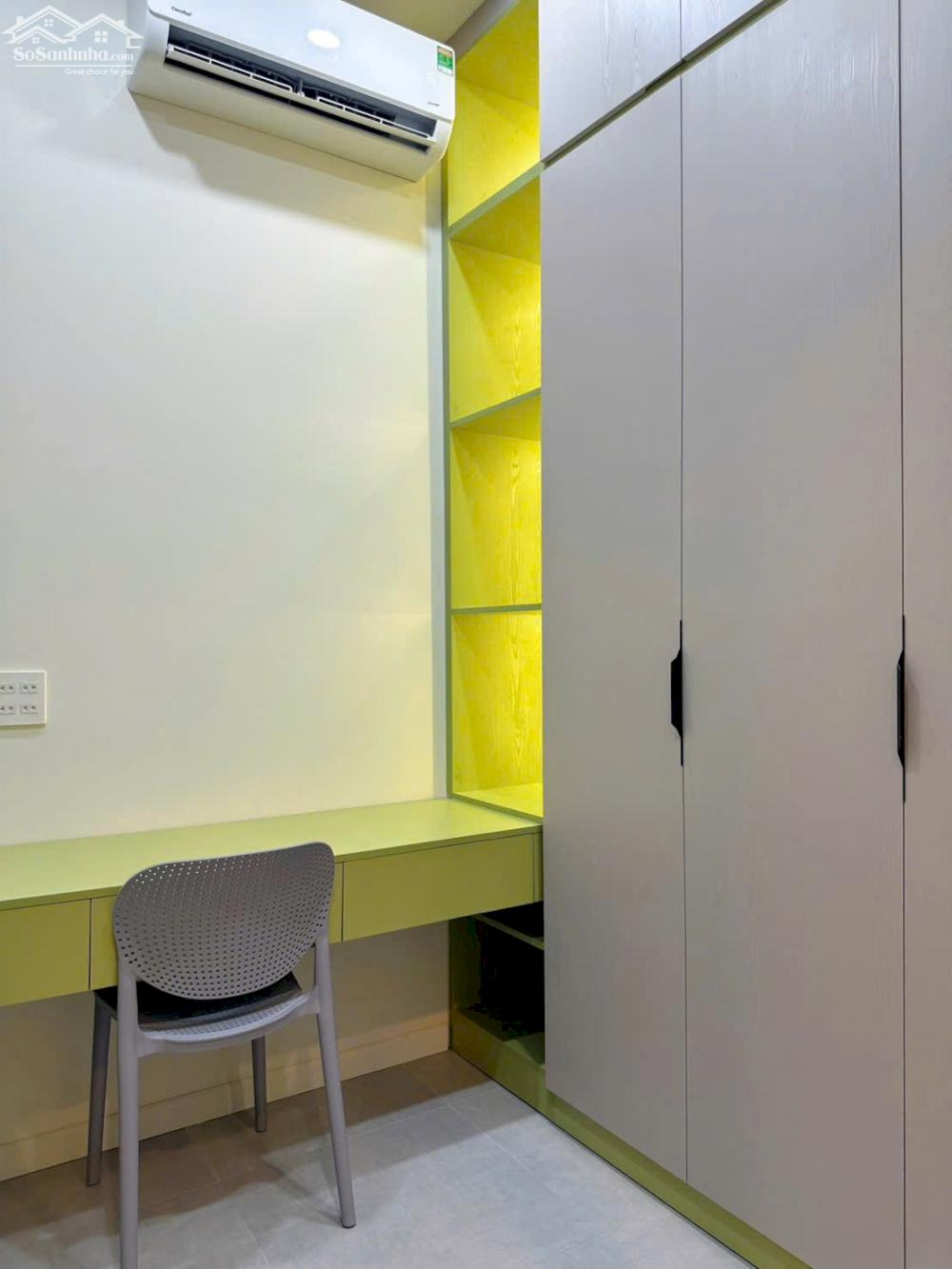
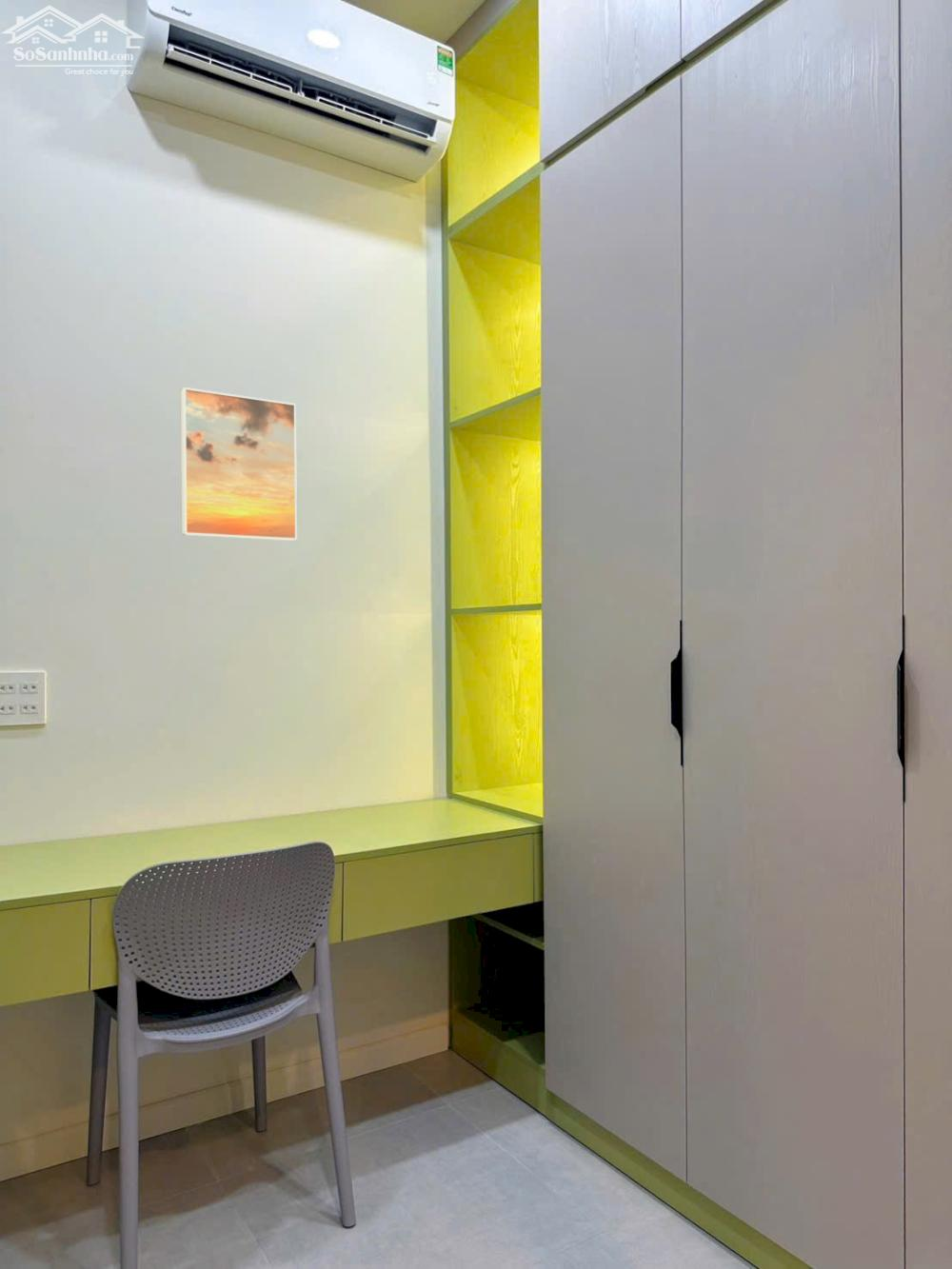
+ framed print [179,387,298,542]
